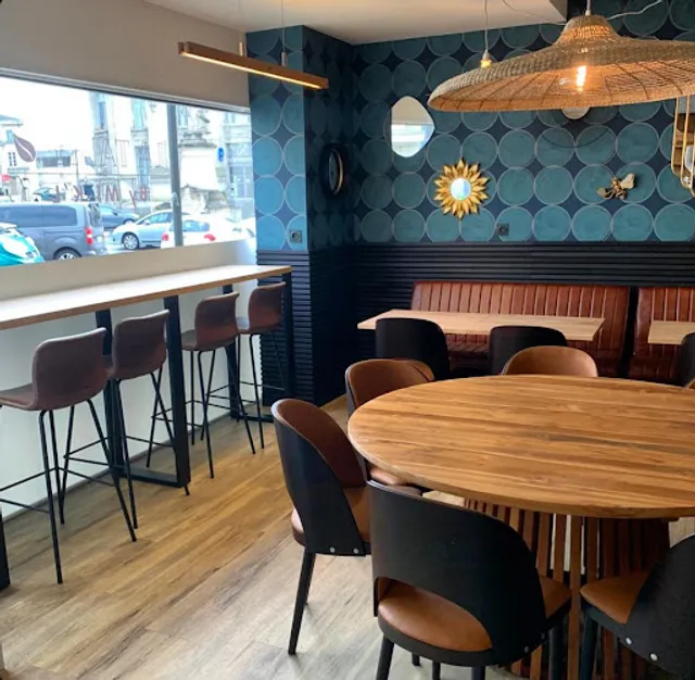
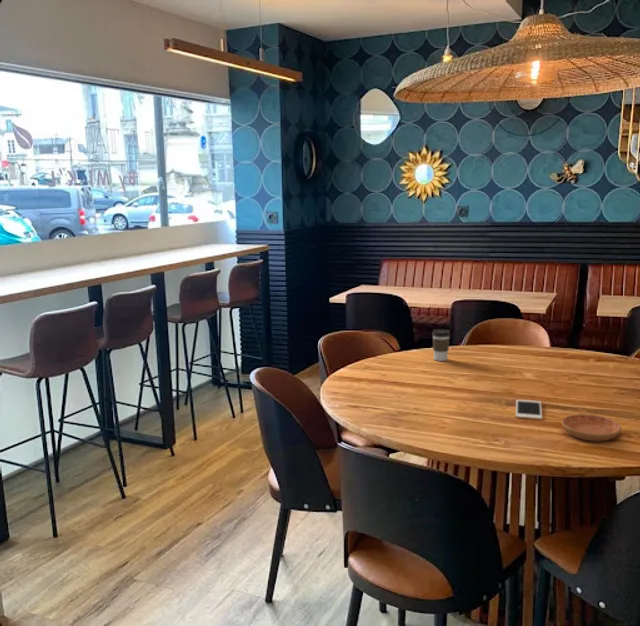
+ saucer [561,413,622,442]
+ coffee cup [431,328,451,362]
+ cell phone [515,399,543,420]
